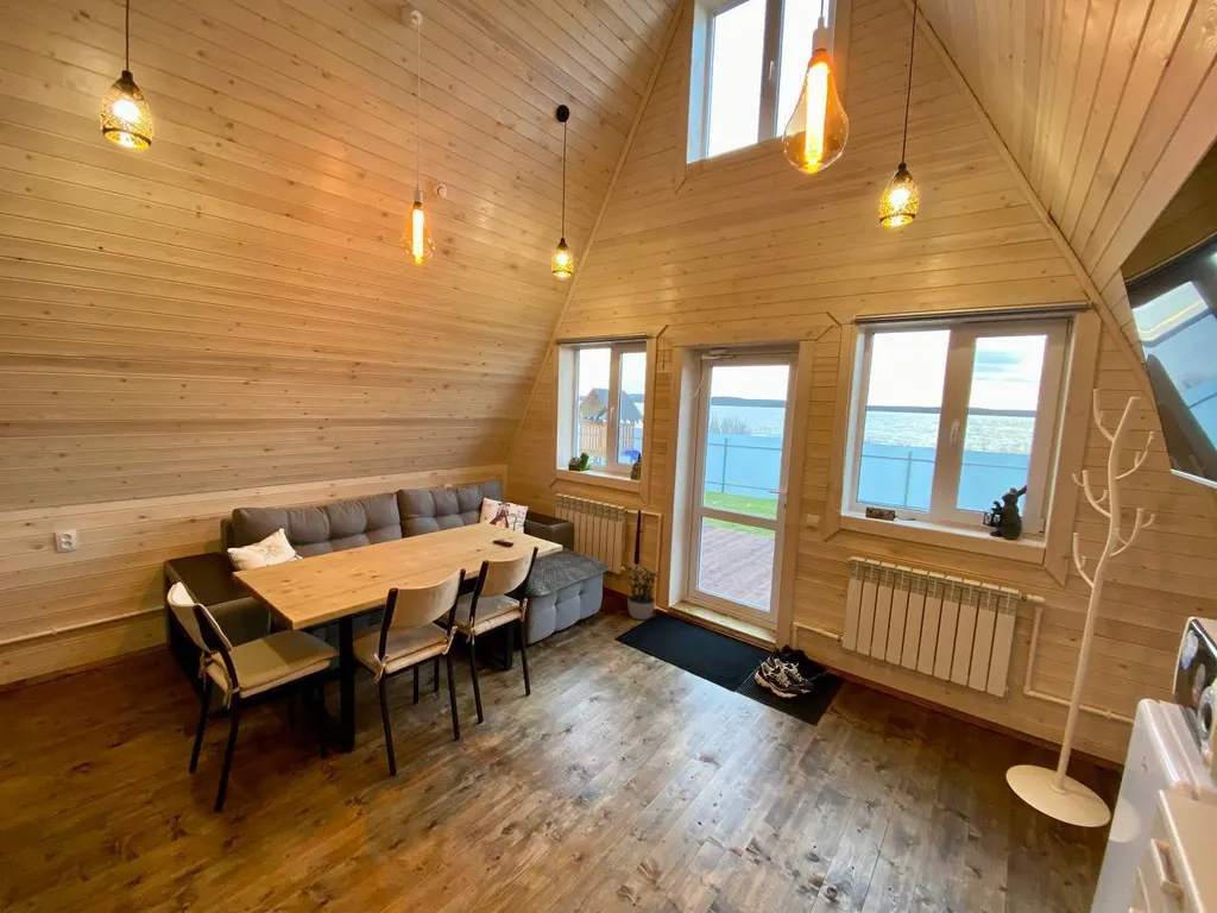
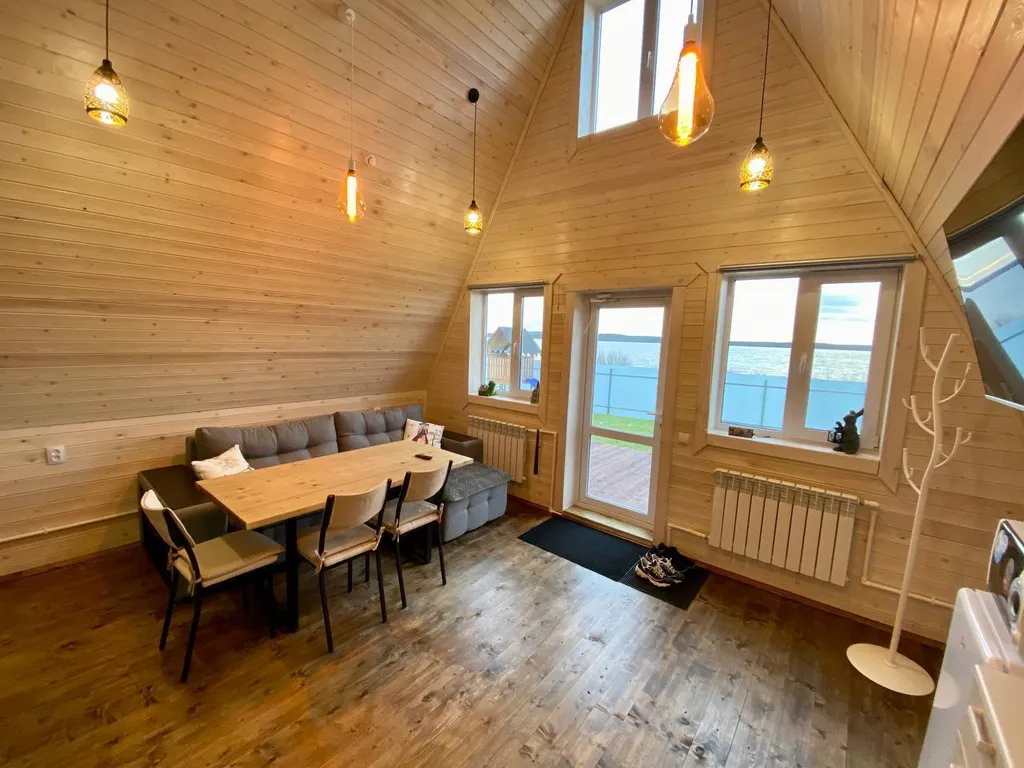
- potted plant [626,563,661,621]
